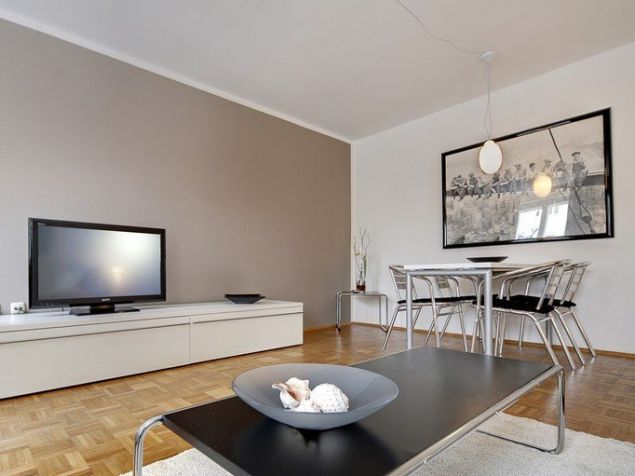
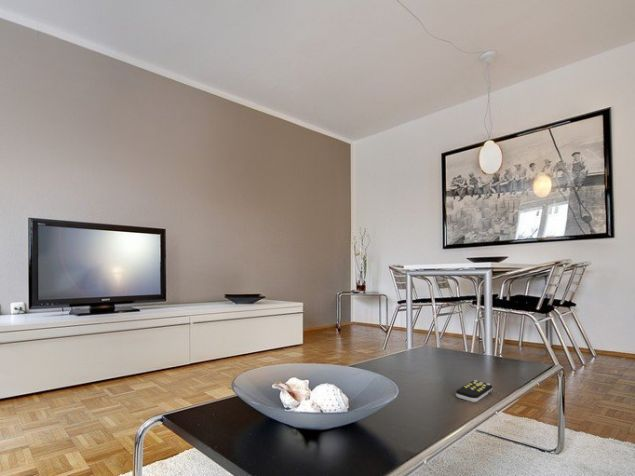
+ remote control [455,379,493,403]
